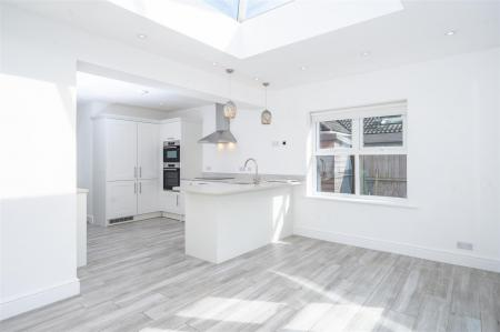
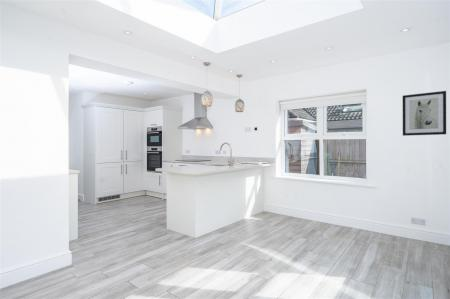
+ wall art [402,90,447,137]
